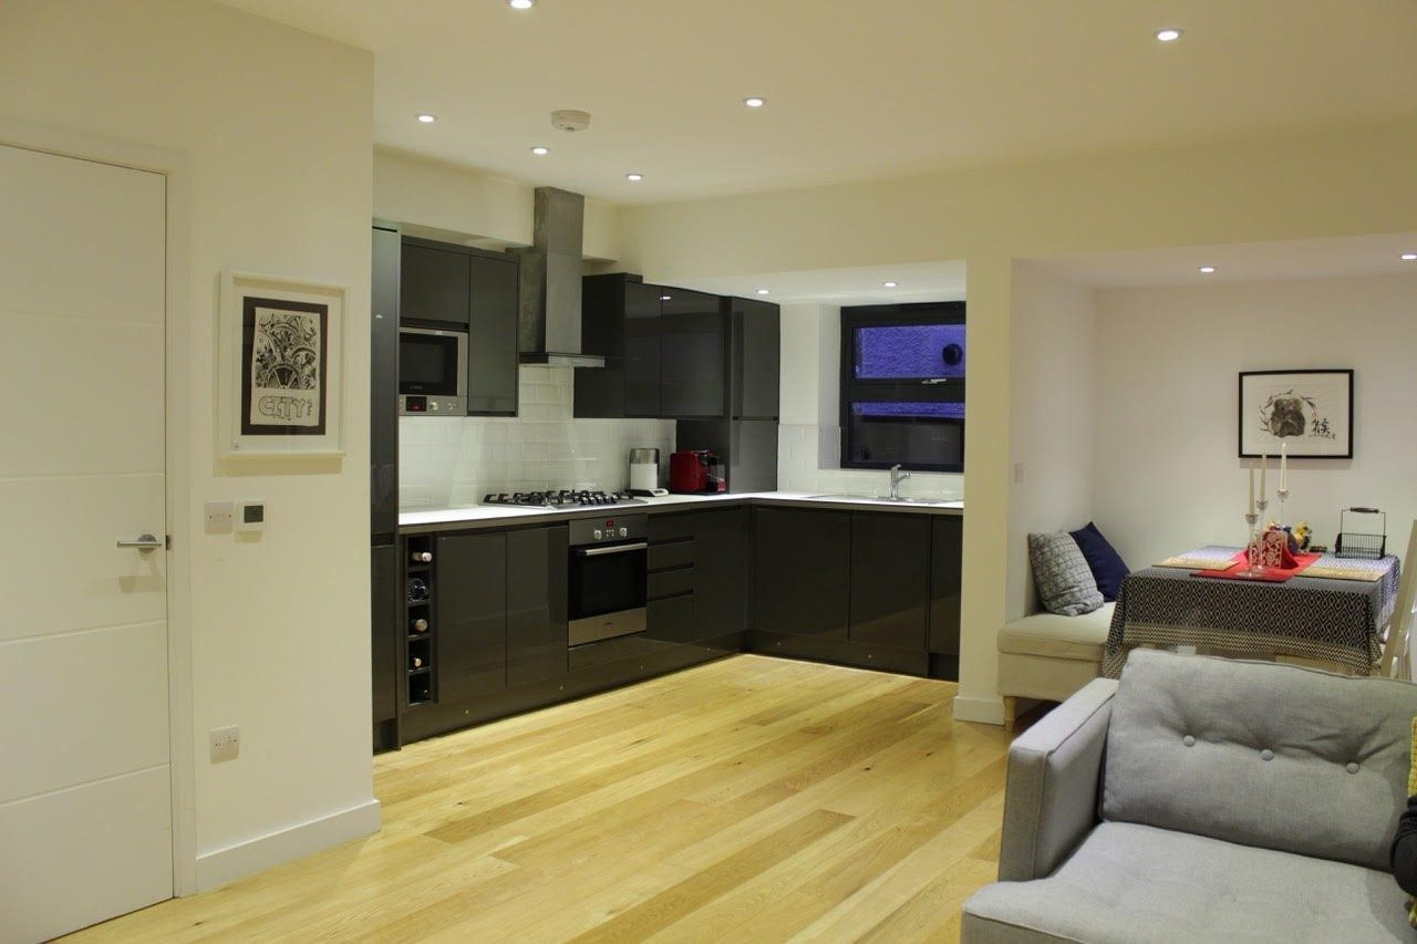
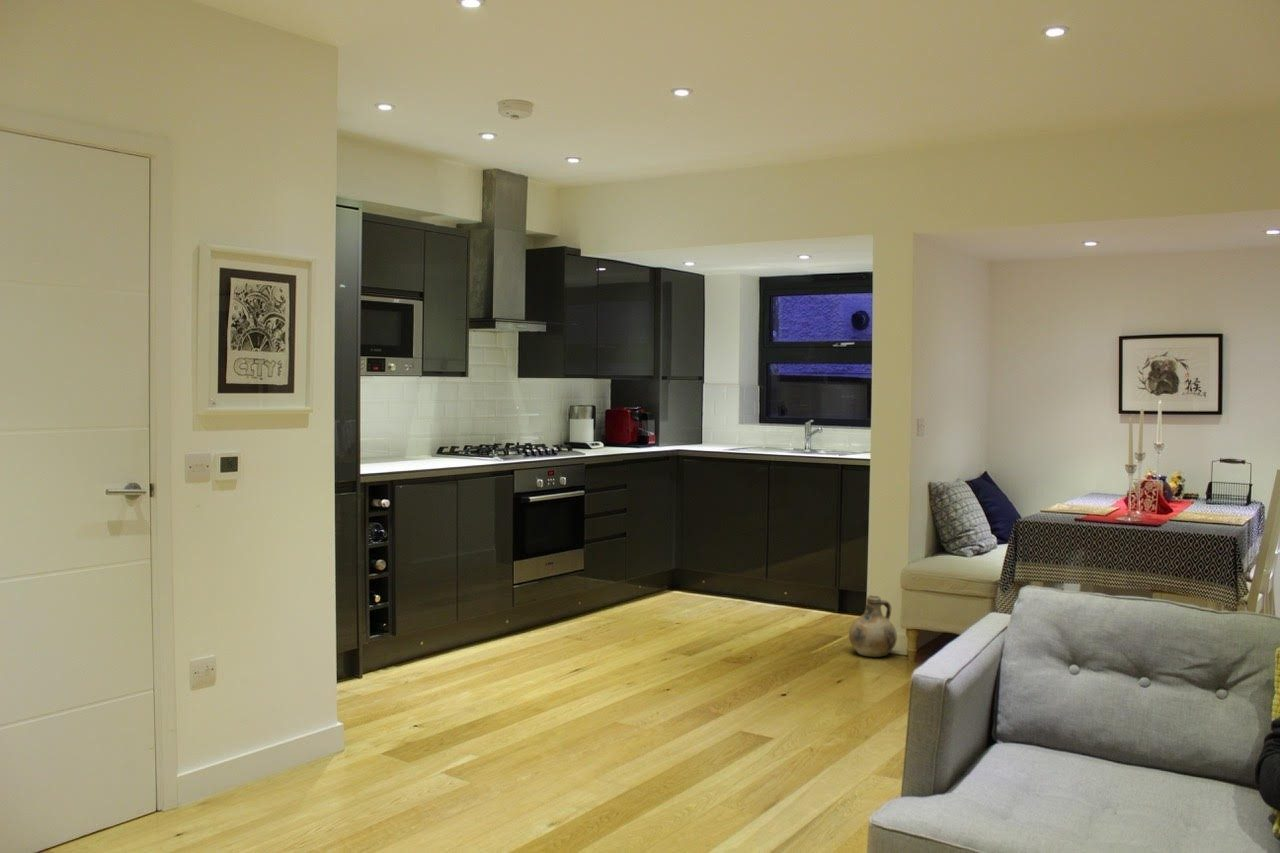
+ ceramic jug [848,594,898,658]
